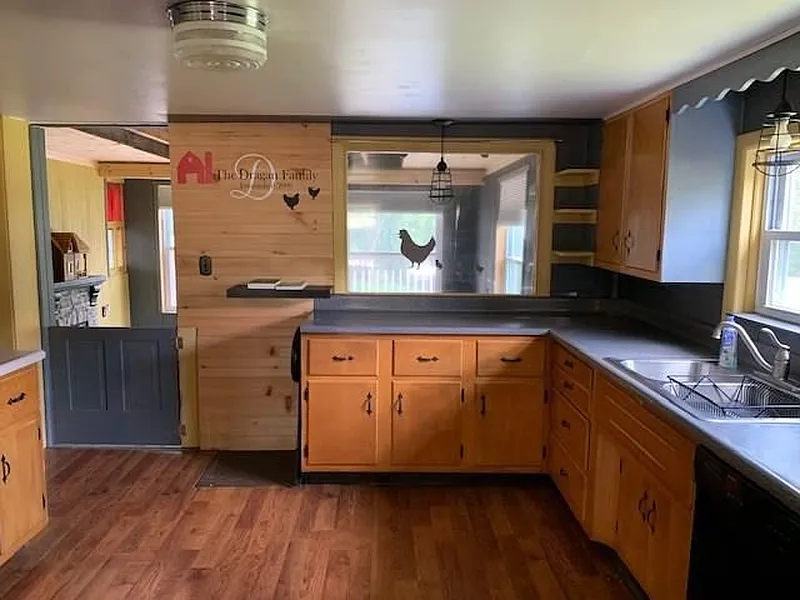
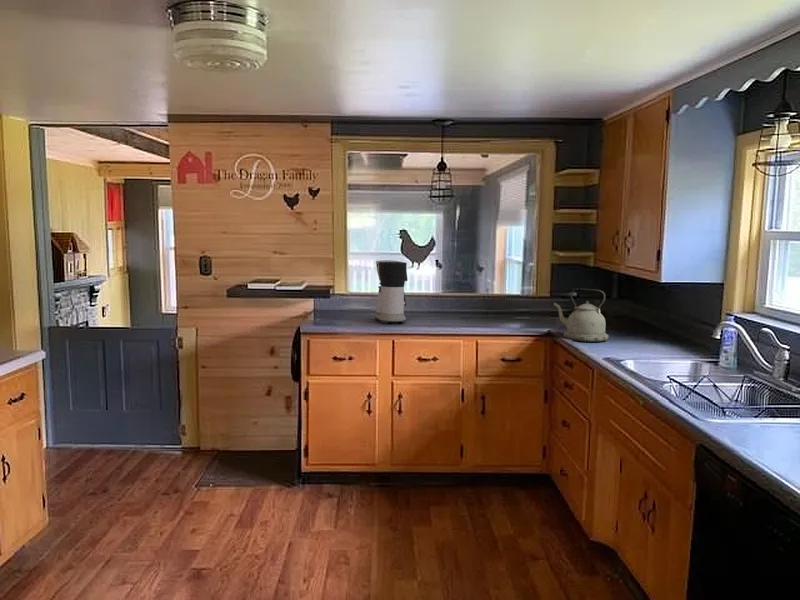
+ coffee maker [374,259,408,325]
+ kettle [553,288,610,343]
